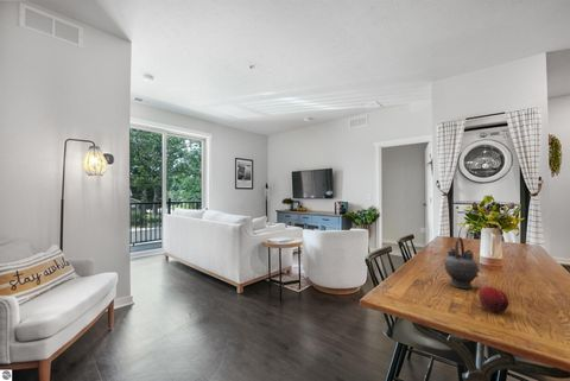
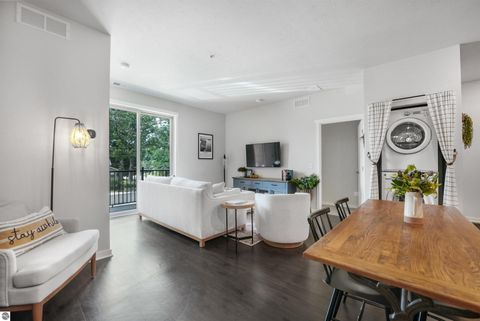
- fruit [476,286,511,313]
- teapot [443,236,481,290]
